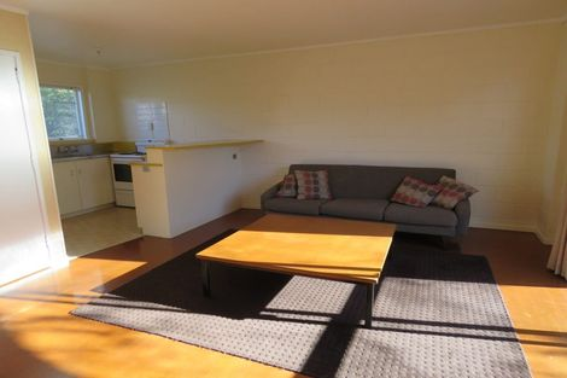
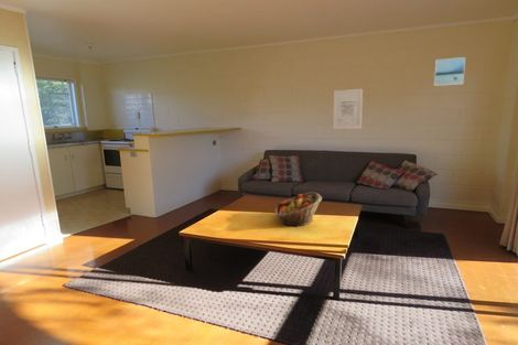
+ wall art [333,88,364,130]
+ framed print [433,56,466,87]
+ fruit basket [274,191,323,228]
